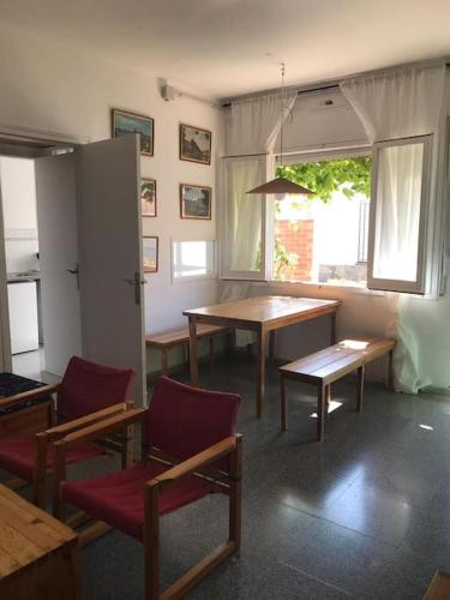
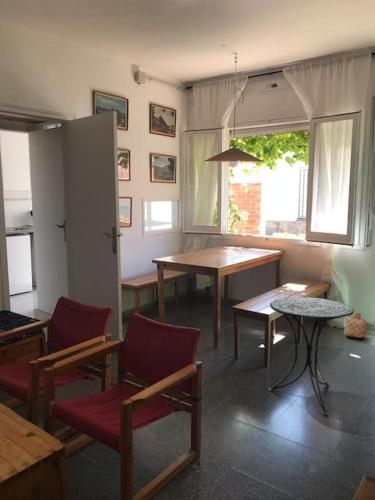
+ basket [343,312,368,339]
+ side table [268,296,355,416]
